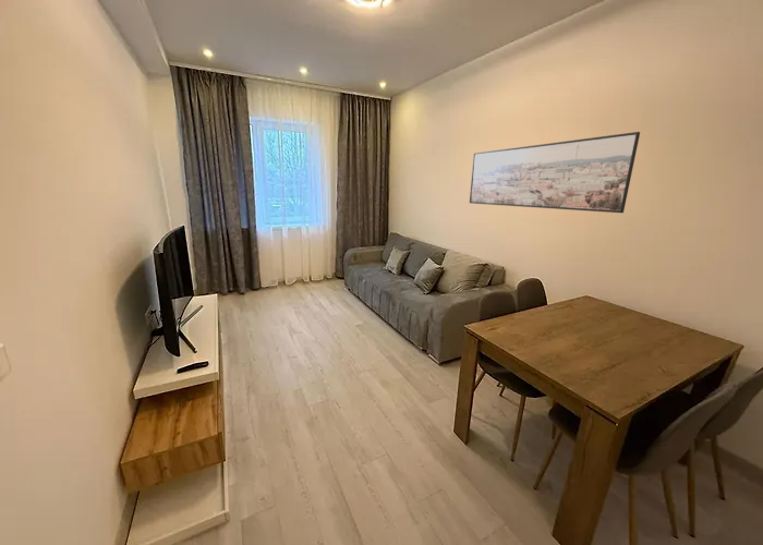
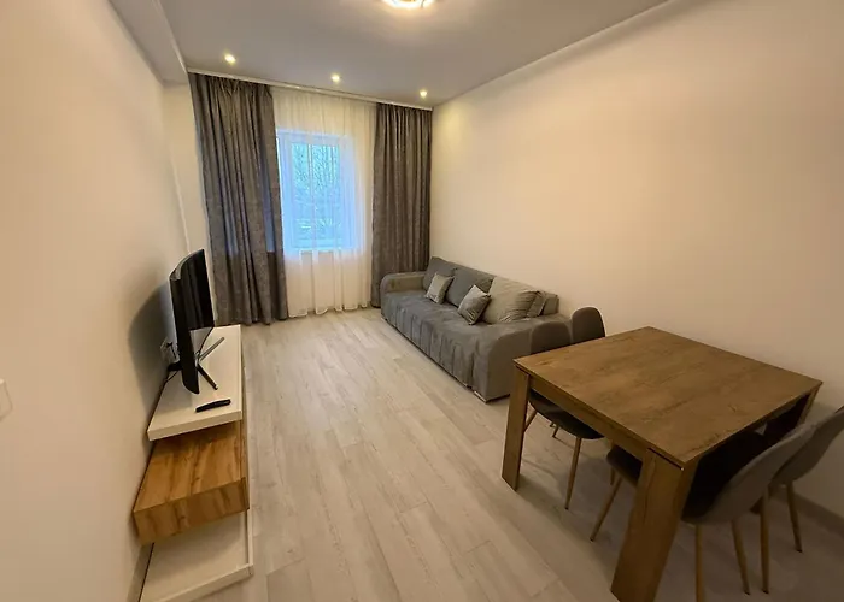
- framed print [469,131,641,214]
